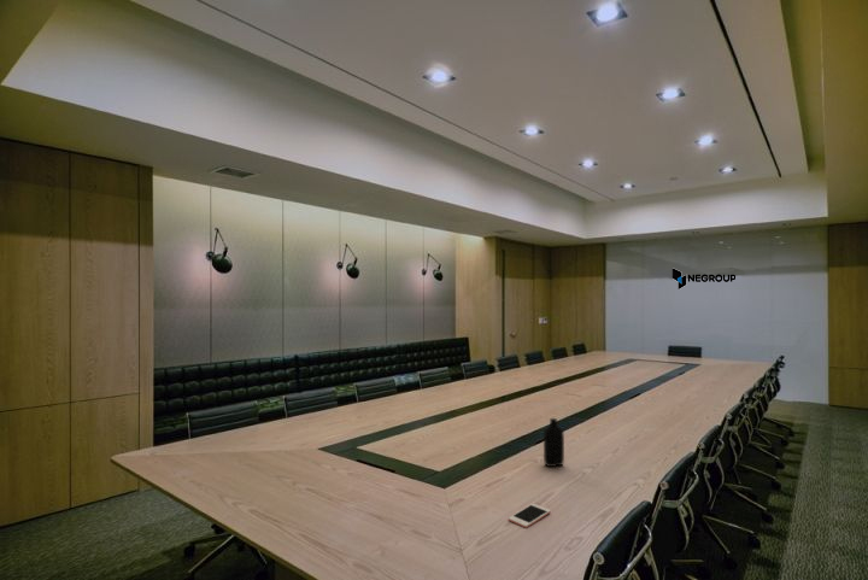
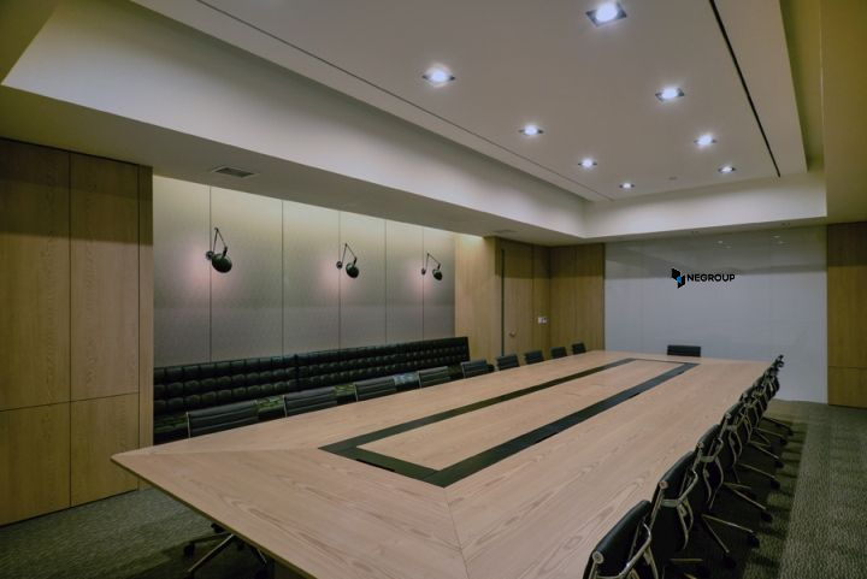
- bottle [542,417,565,468]
- cell phone [508,503,552,529]
